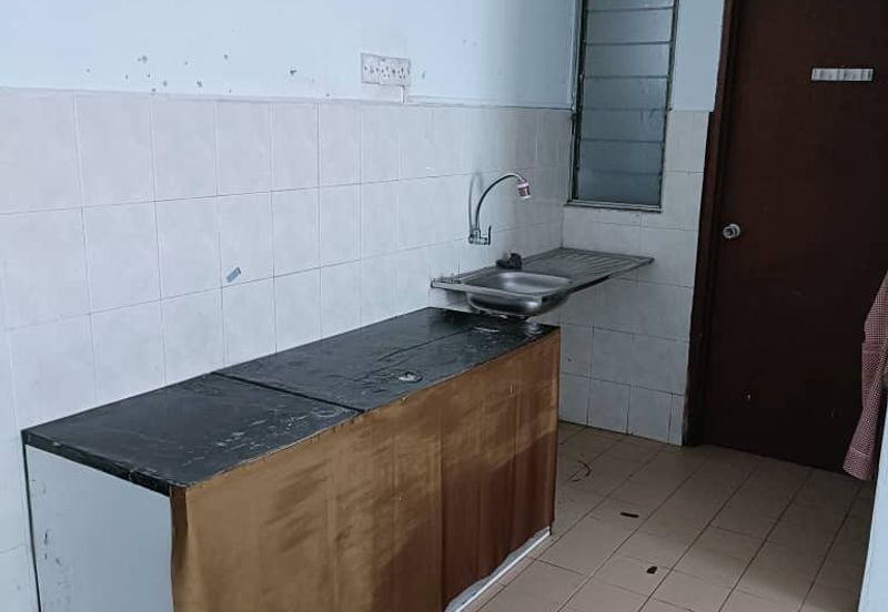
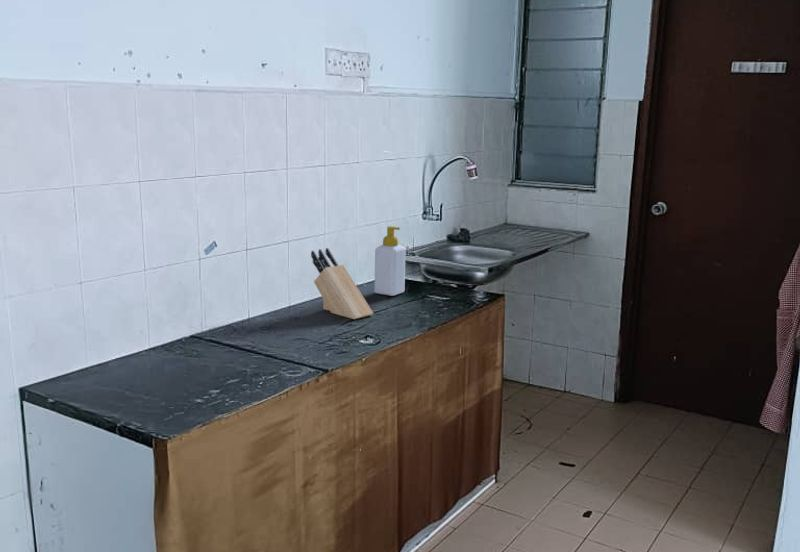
+ knife block [310,247,375,320]
+ soap bottle [373,225,406,297]
